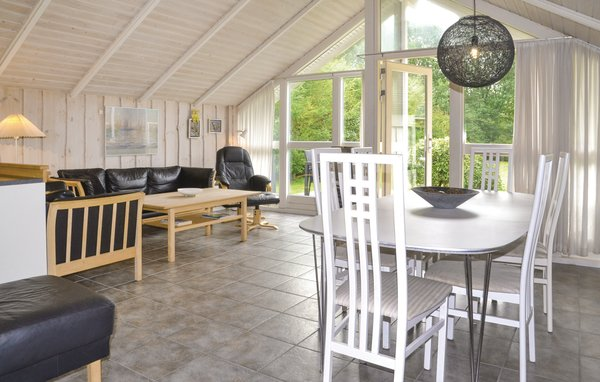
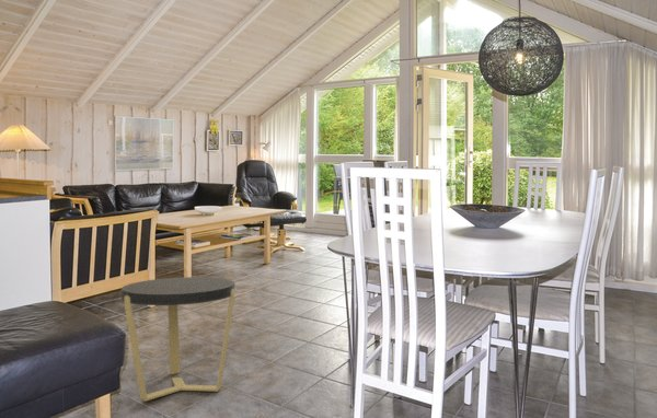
+ side table [120,276,235,402]
